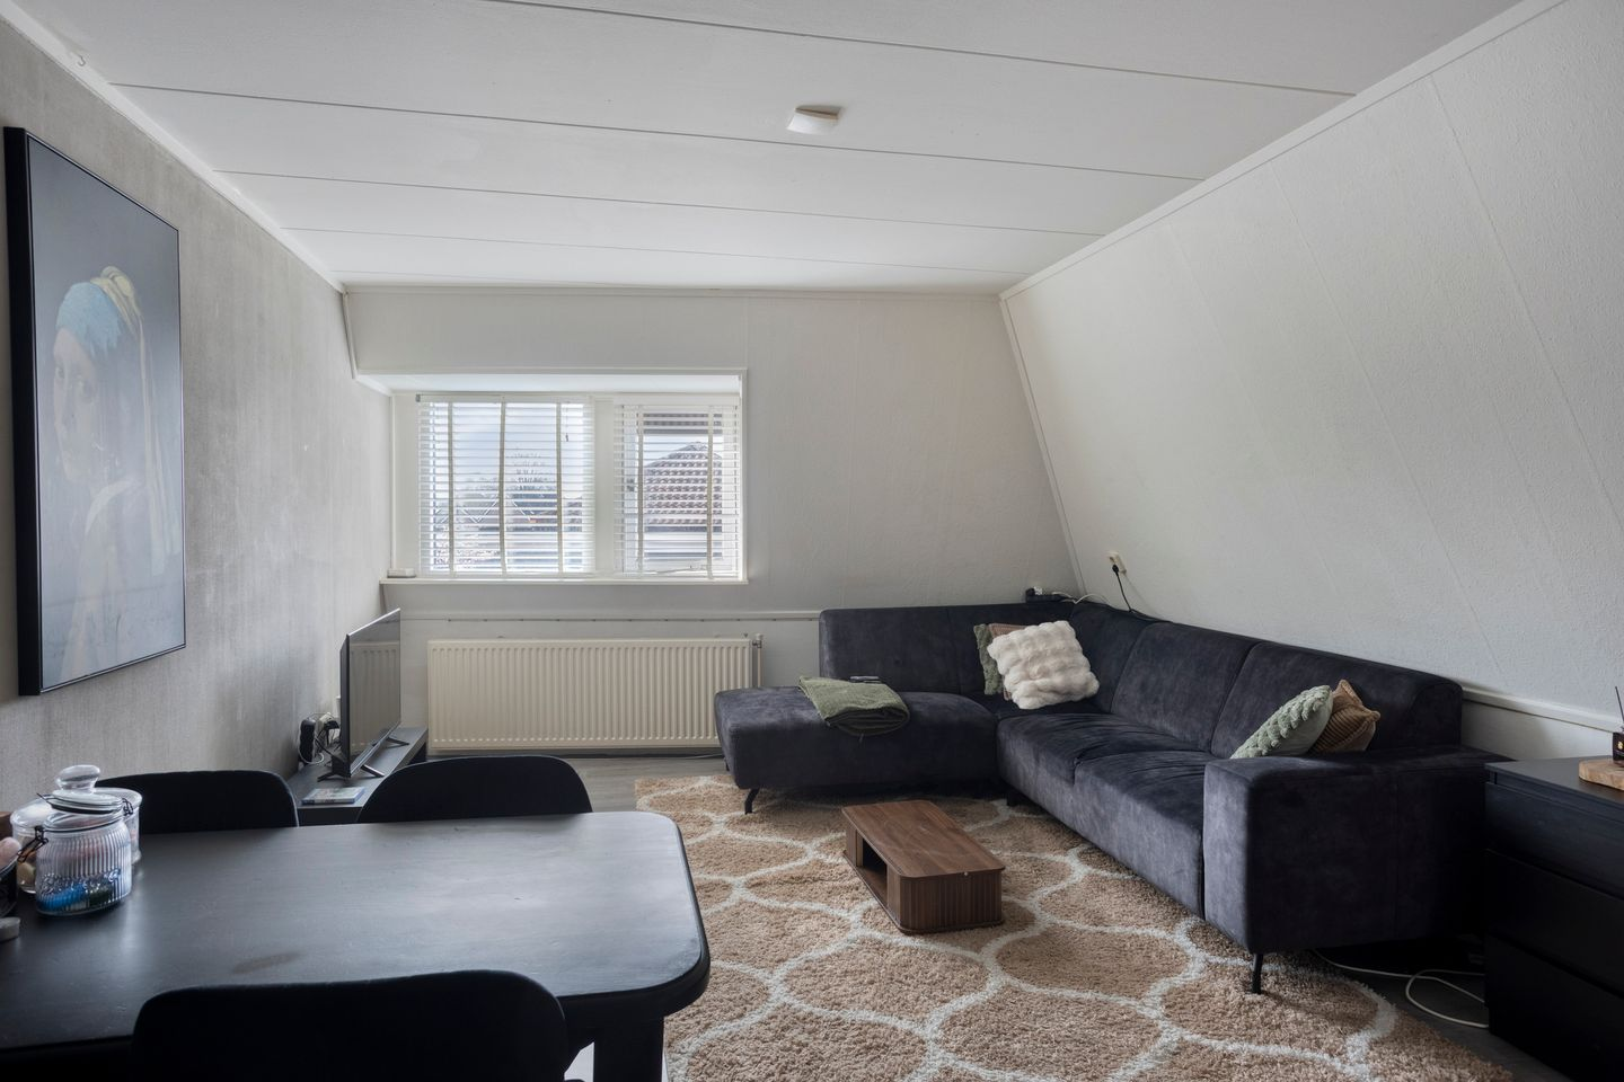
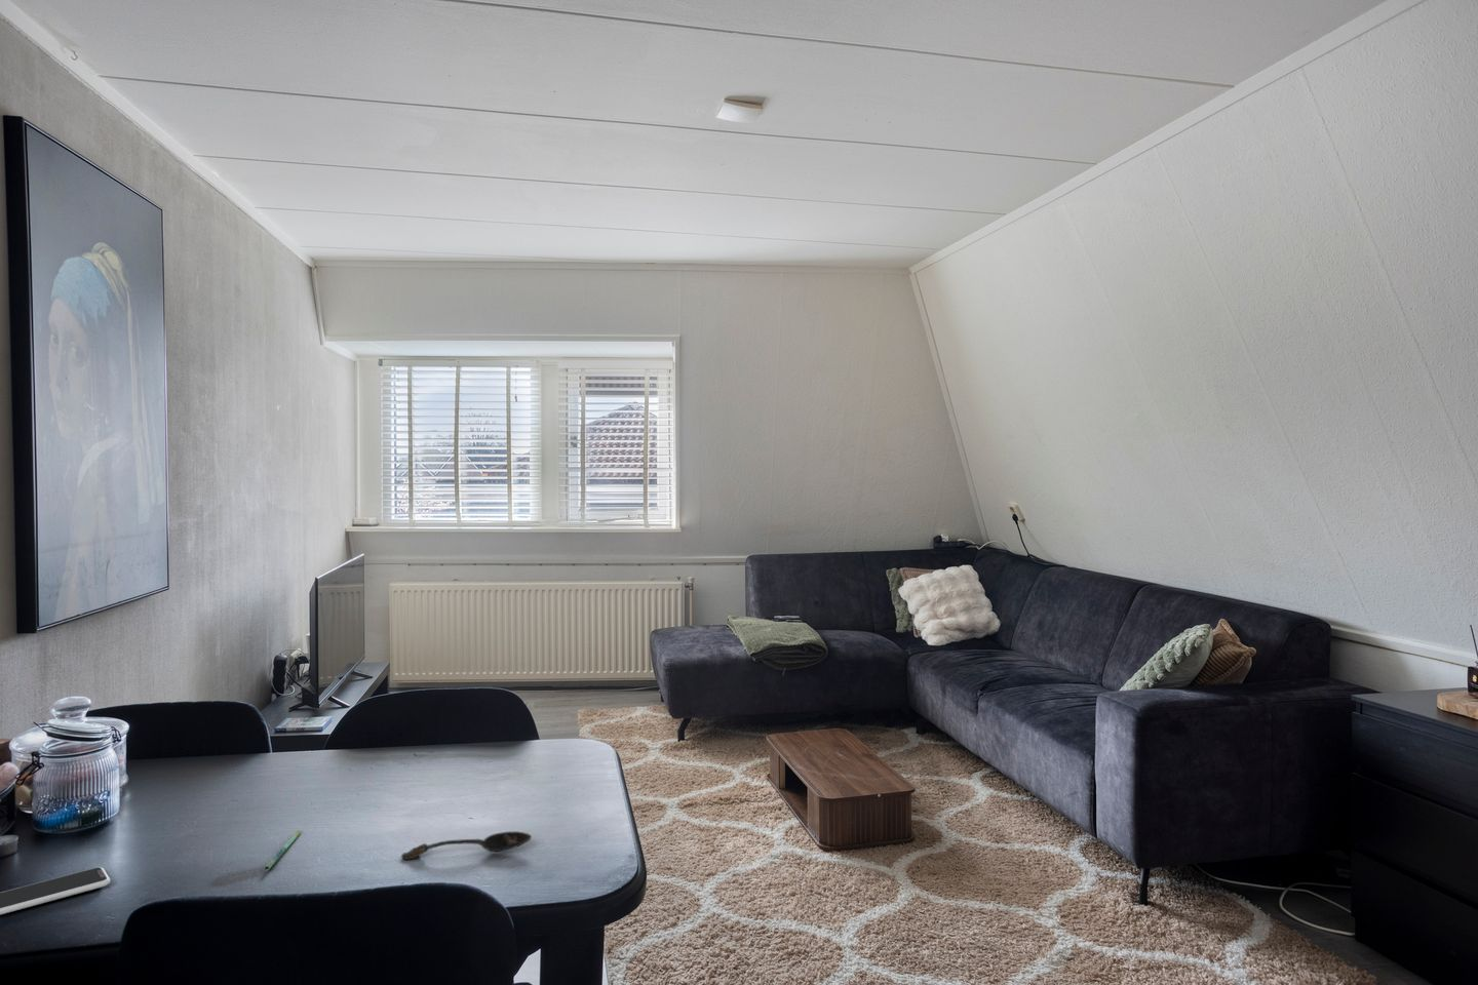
+ smartphone [0,866,111,916]
+ spoon [400,830,531,861]
+ pen [264,829,301,871]
